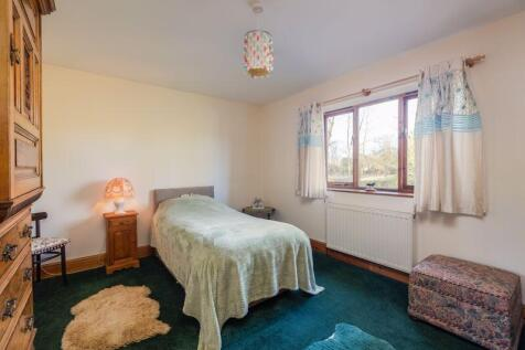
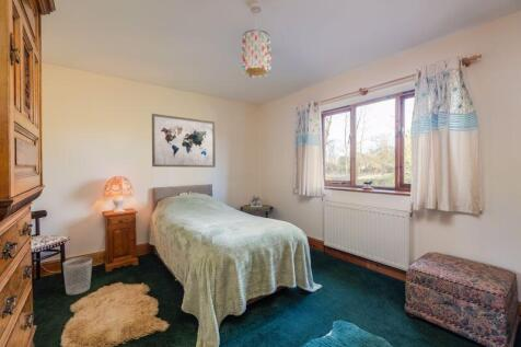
+ wall art [151,113,217,169]
+ wastebasket [61,256,93,296]
